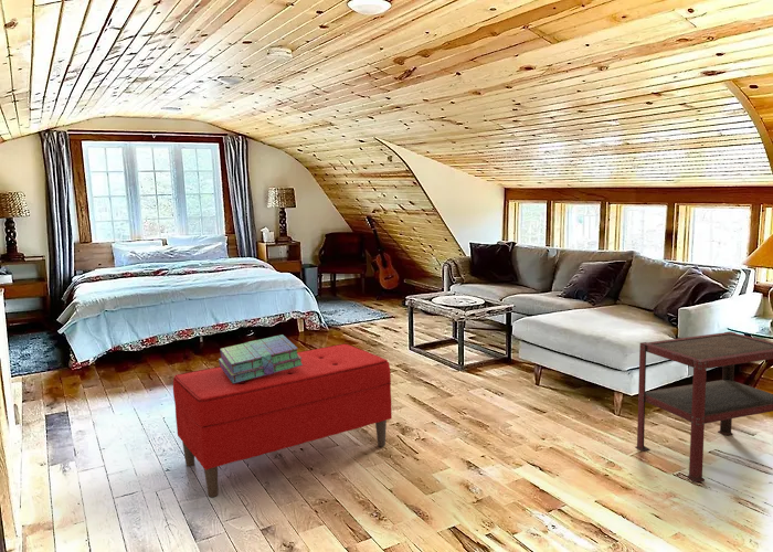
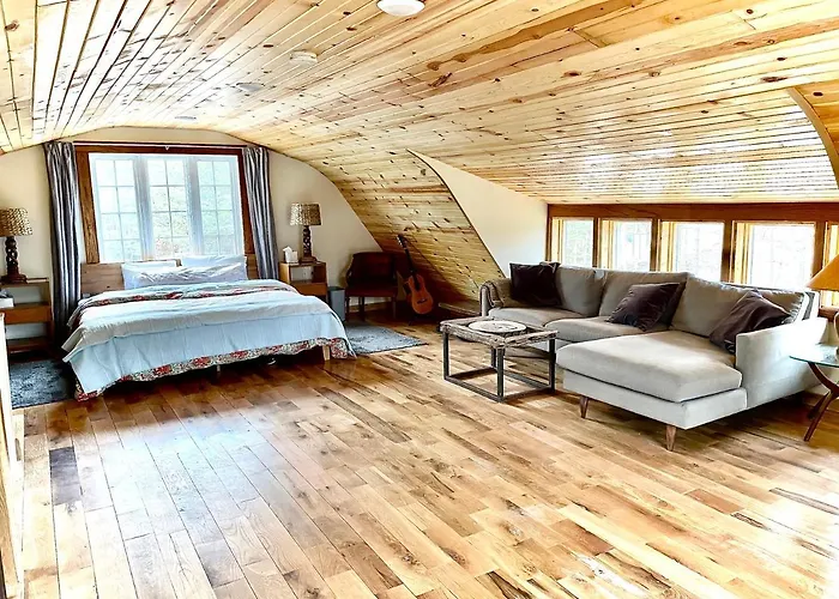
- stack of books [218,333,303,384]
- side table [635,330,773,484]
- bench [172,343,393,498]
